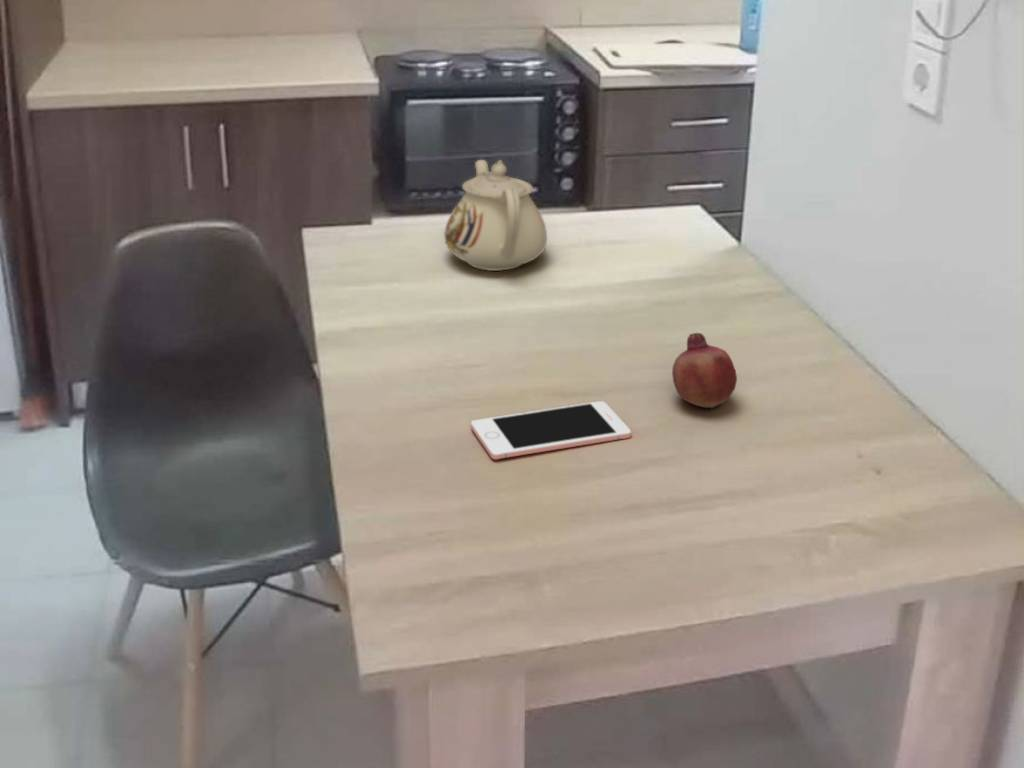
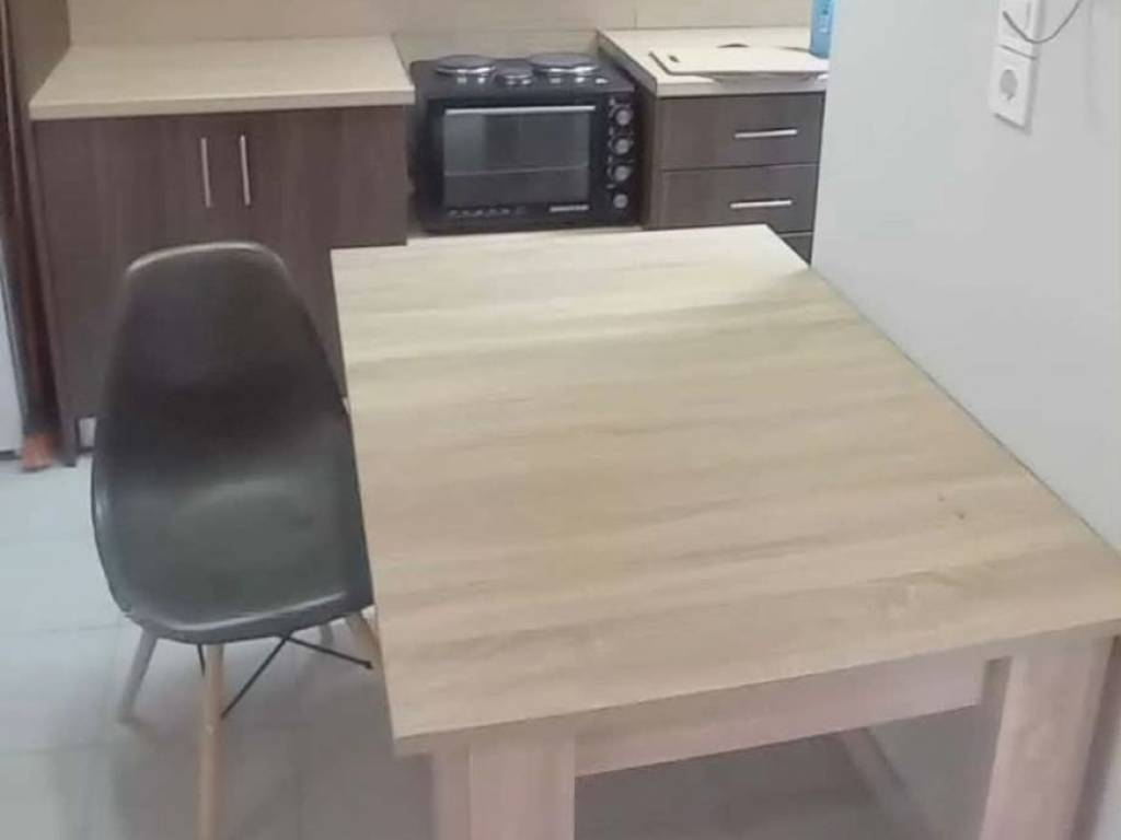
- teapot [444,159,548,272]
- cell phone [470,400,632,461]
- fruit [671,332,738,410]
